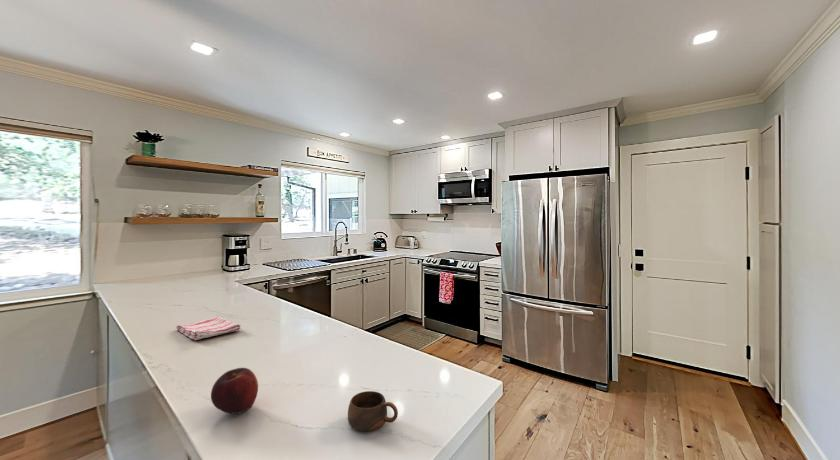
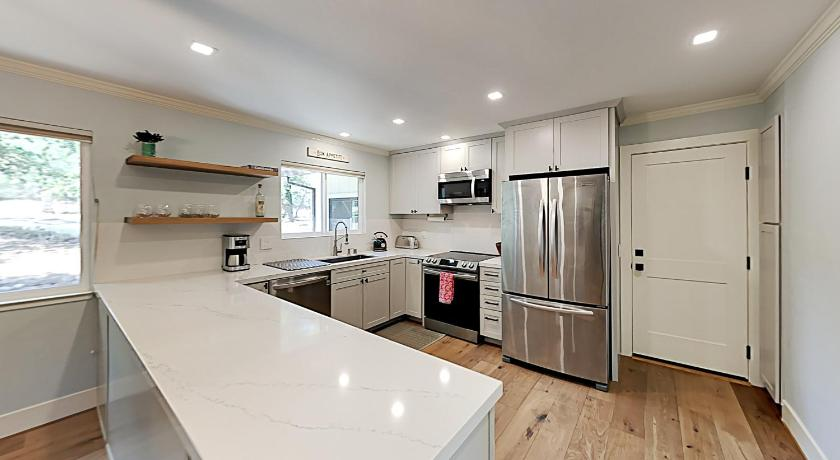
- fruit [210,367,259,415]
- dish towel [175,316,241,341]
- cup [347,390,399,432]
